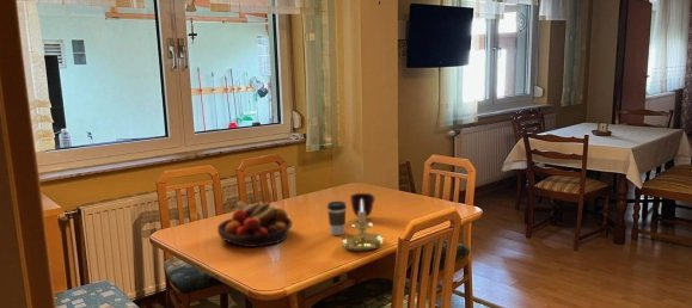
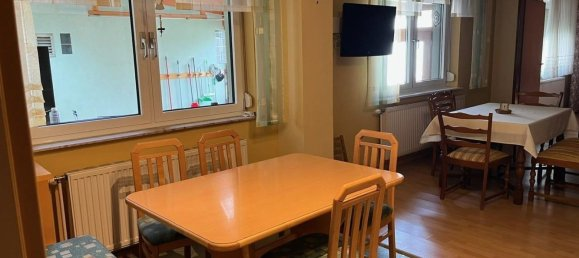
- coffee cup [326,201,348,236]
- fruit bowl [216,199,294,248]
- candle holder [341,199,385,253]
- mug [349,192,375,220]
